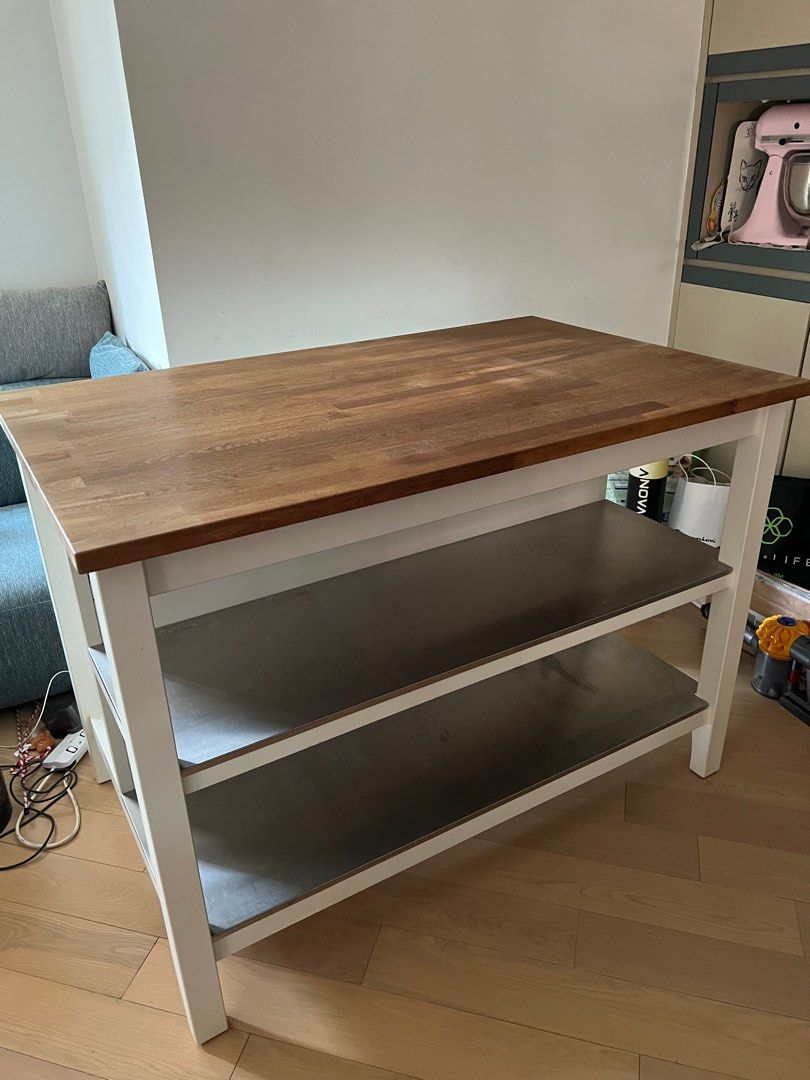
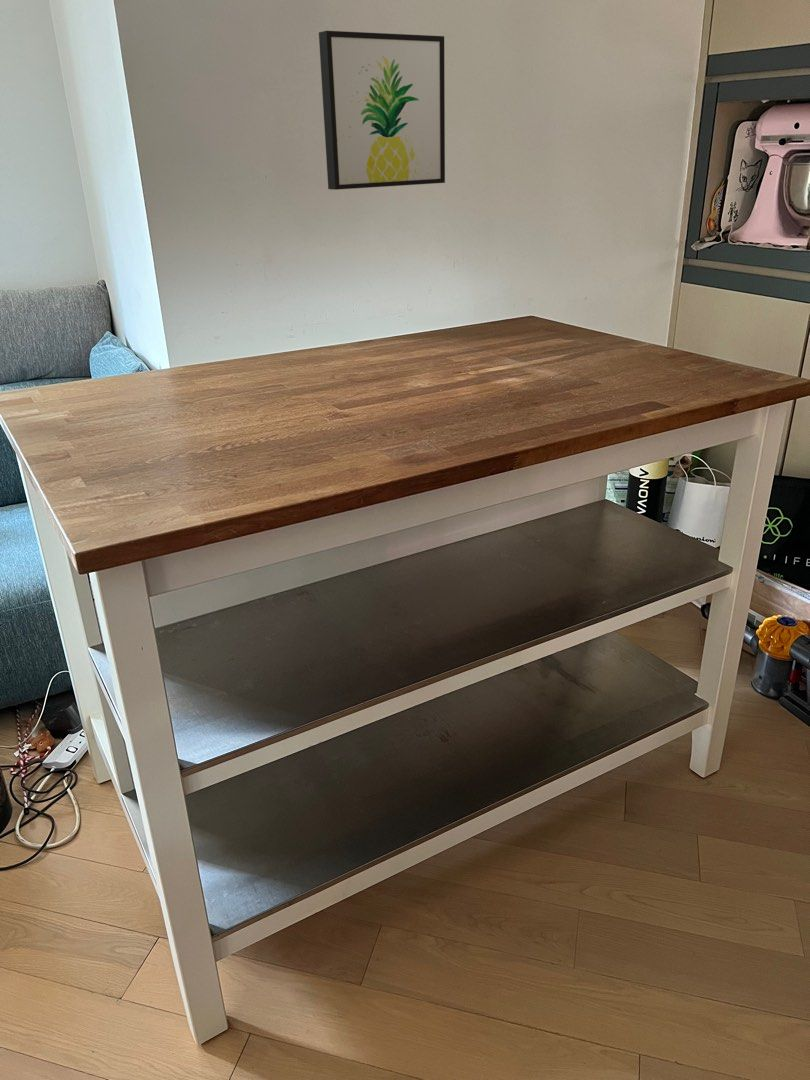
+ wall art [318,30,446,191]
